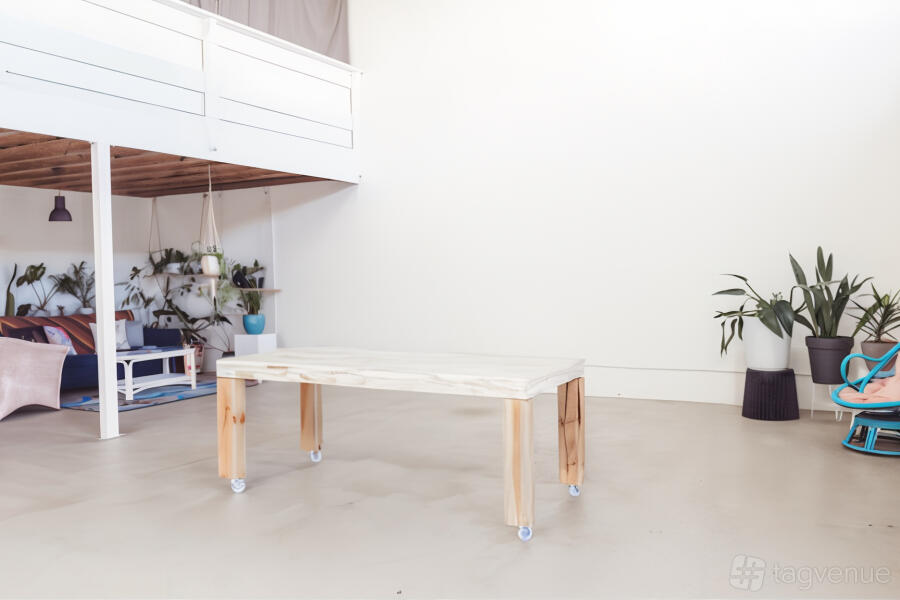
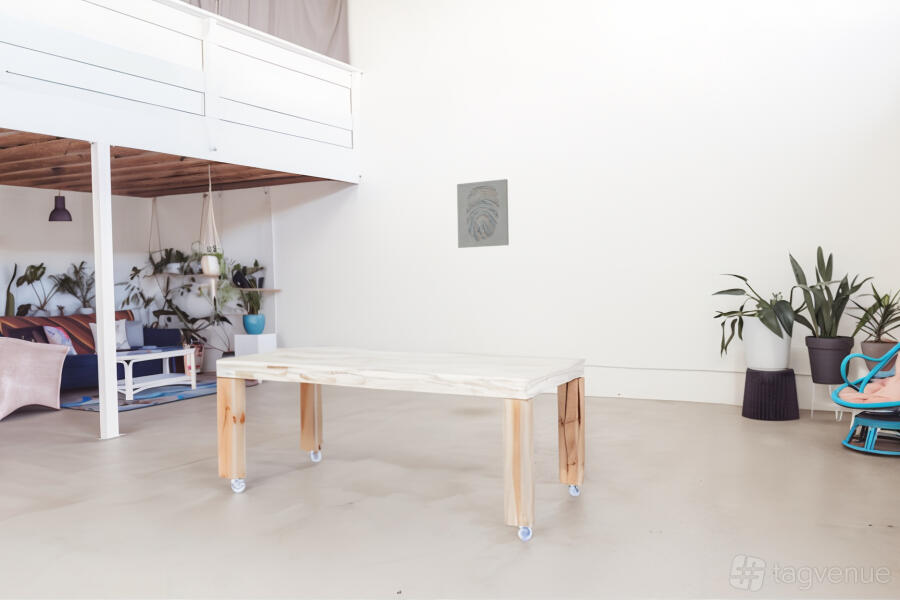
+ wall art [456,178,510,249]
